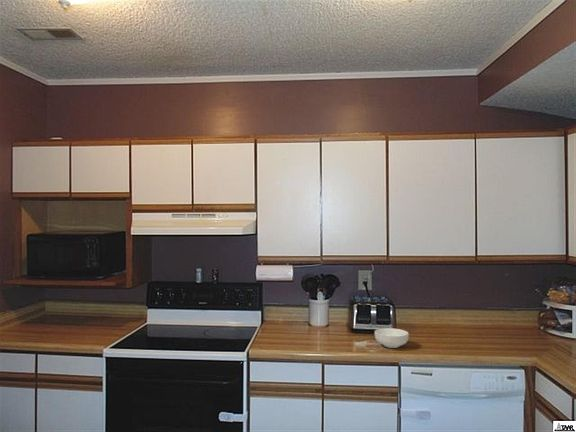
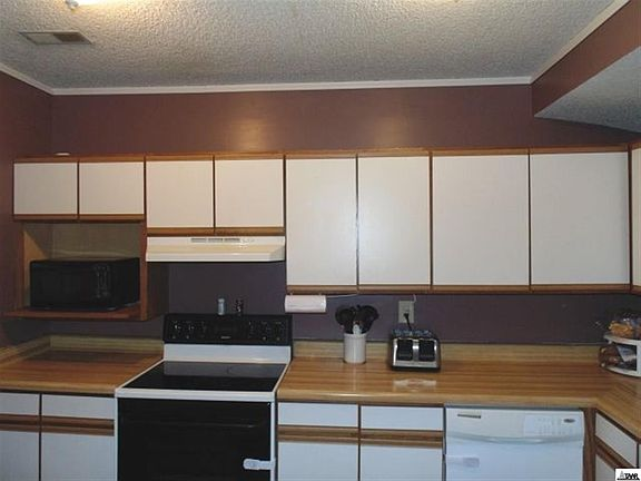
- cereal bowl [374,327,410,349]
